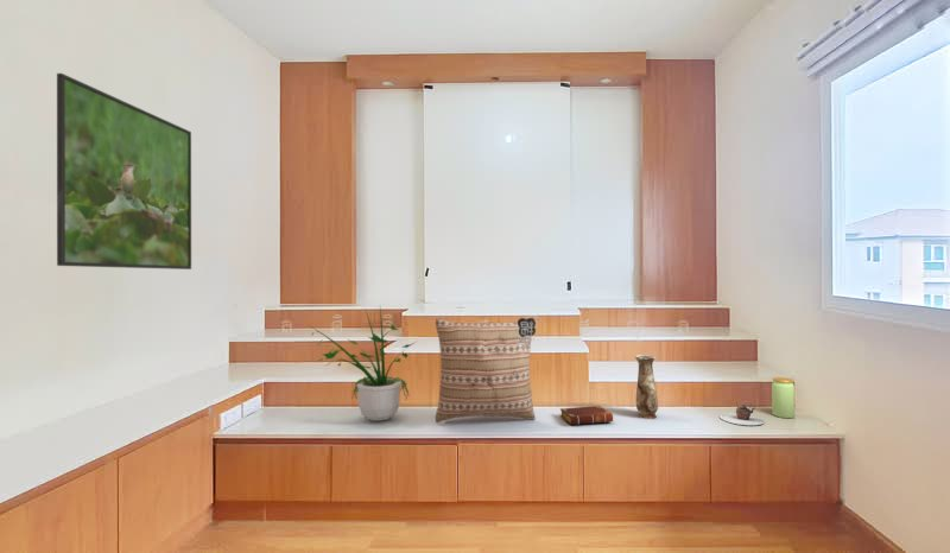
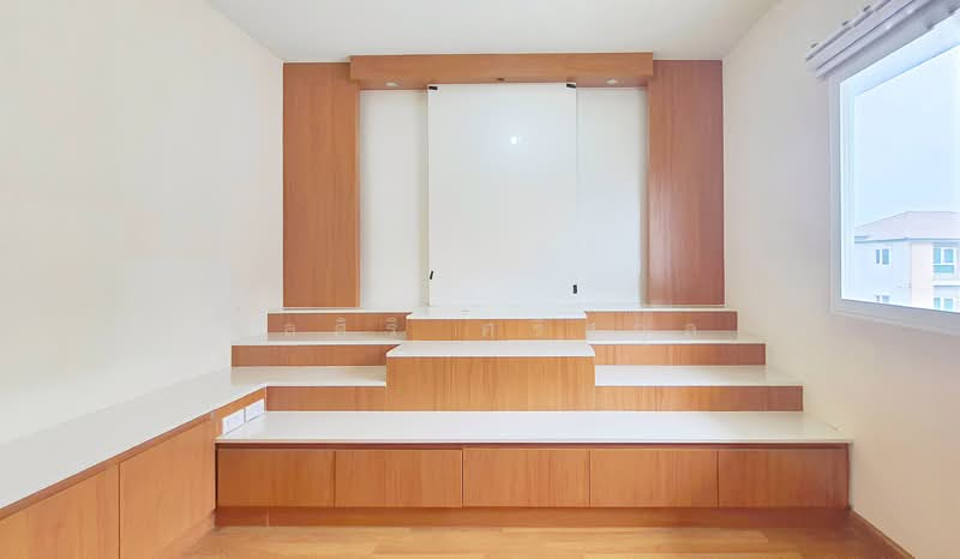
- jar [771,376,796,419]
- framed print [56,72,192,271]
- book [559,405,614,426]
- potted plant [308,306,419,422]
- teapot [718,400,766,426]
- vase [634,354,659,420]
- cushion [435,316,537,425]
